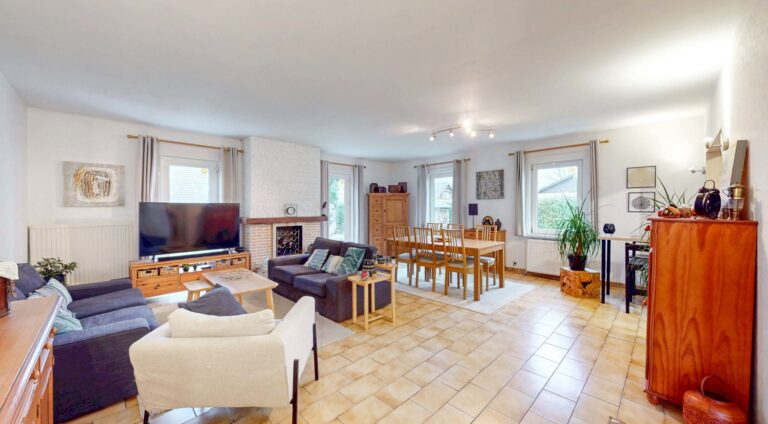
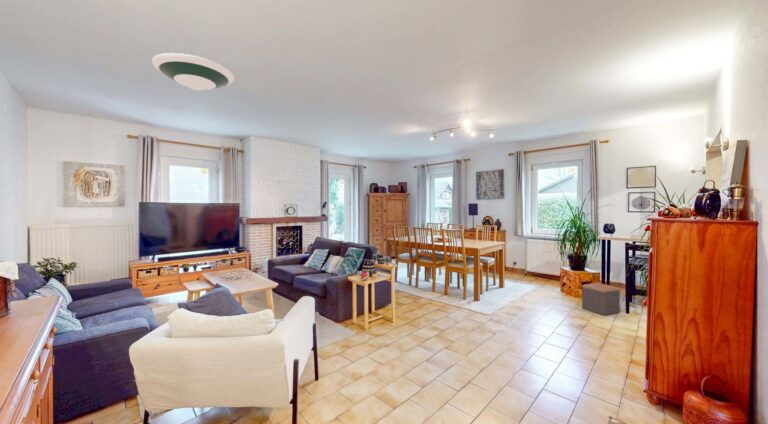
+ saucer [151,52,235,91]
+ footstool [581,282,621,316]
